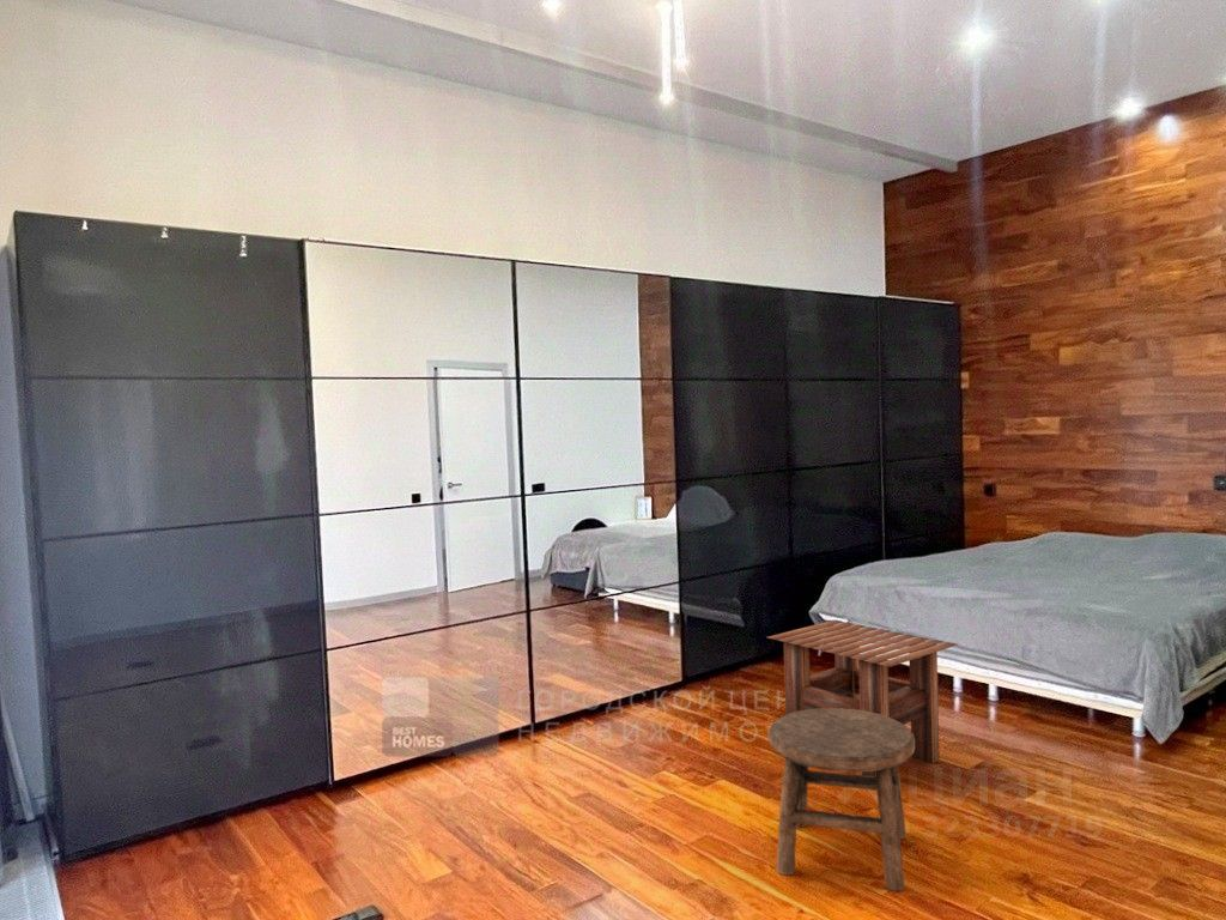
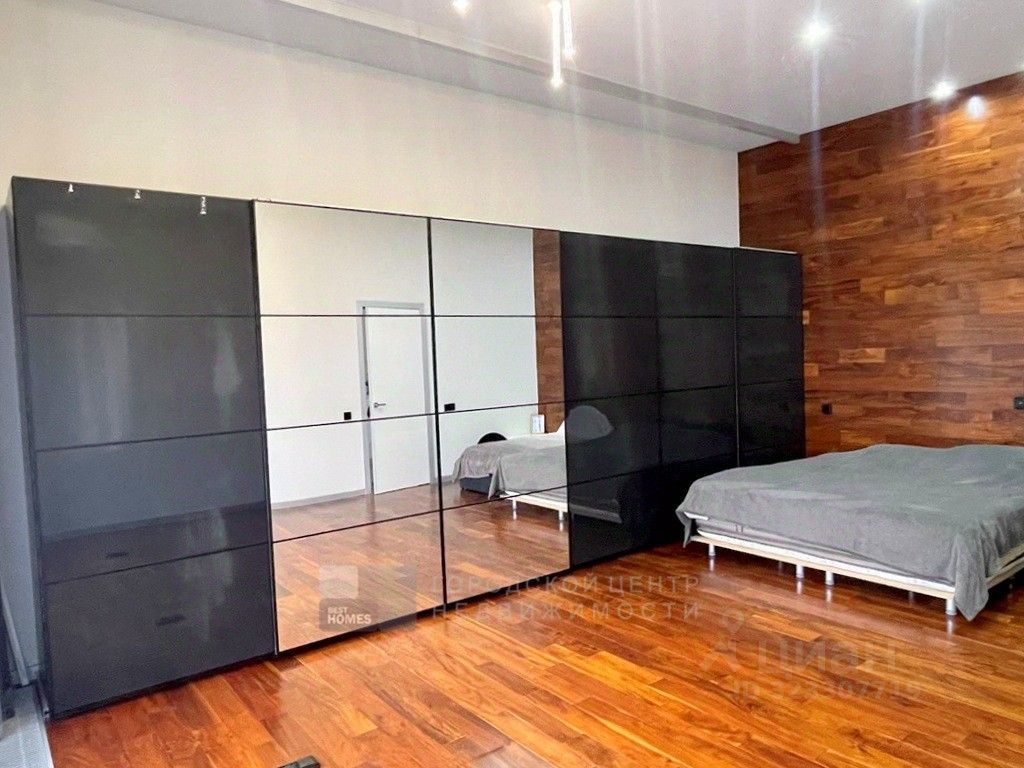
- side table [767,618,959,776]
- stool [767,708,915,892]
